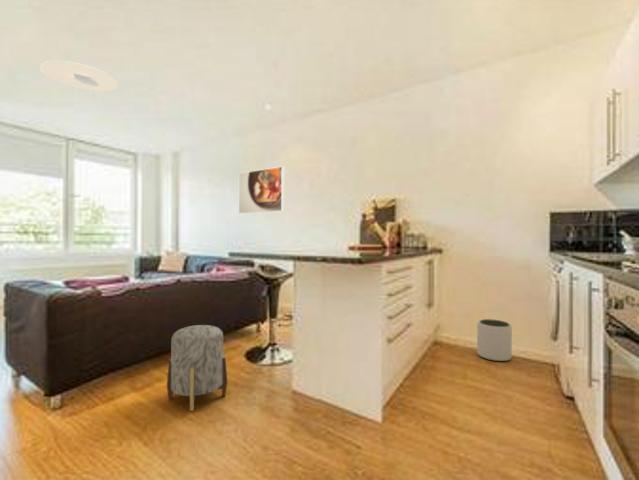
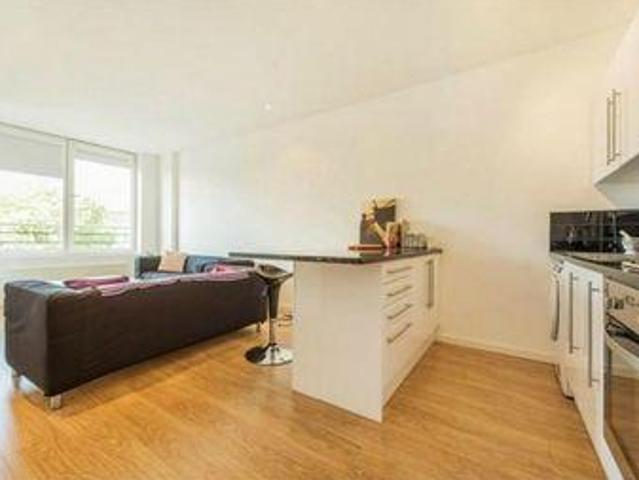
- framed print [238,165,285,214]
- plant pot [476,318,513,362]
- stool [166,324,229,412]
- ceiling light [39,60,119,92]
